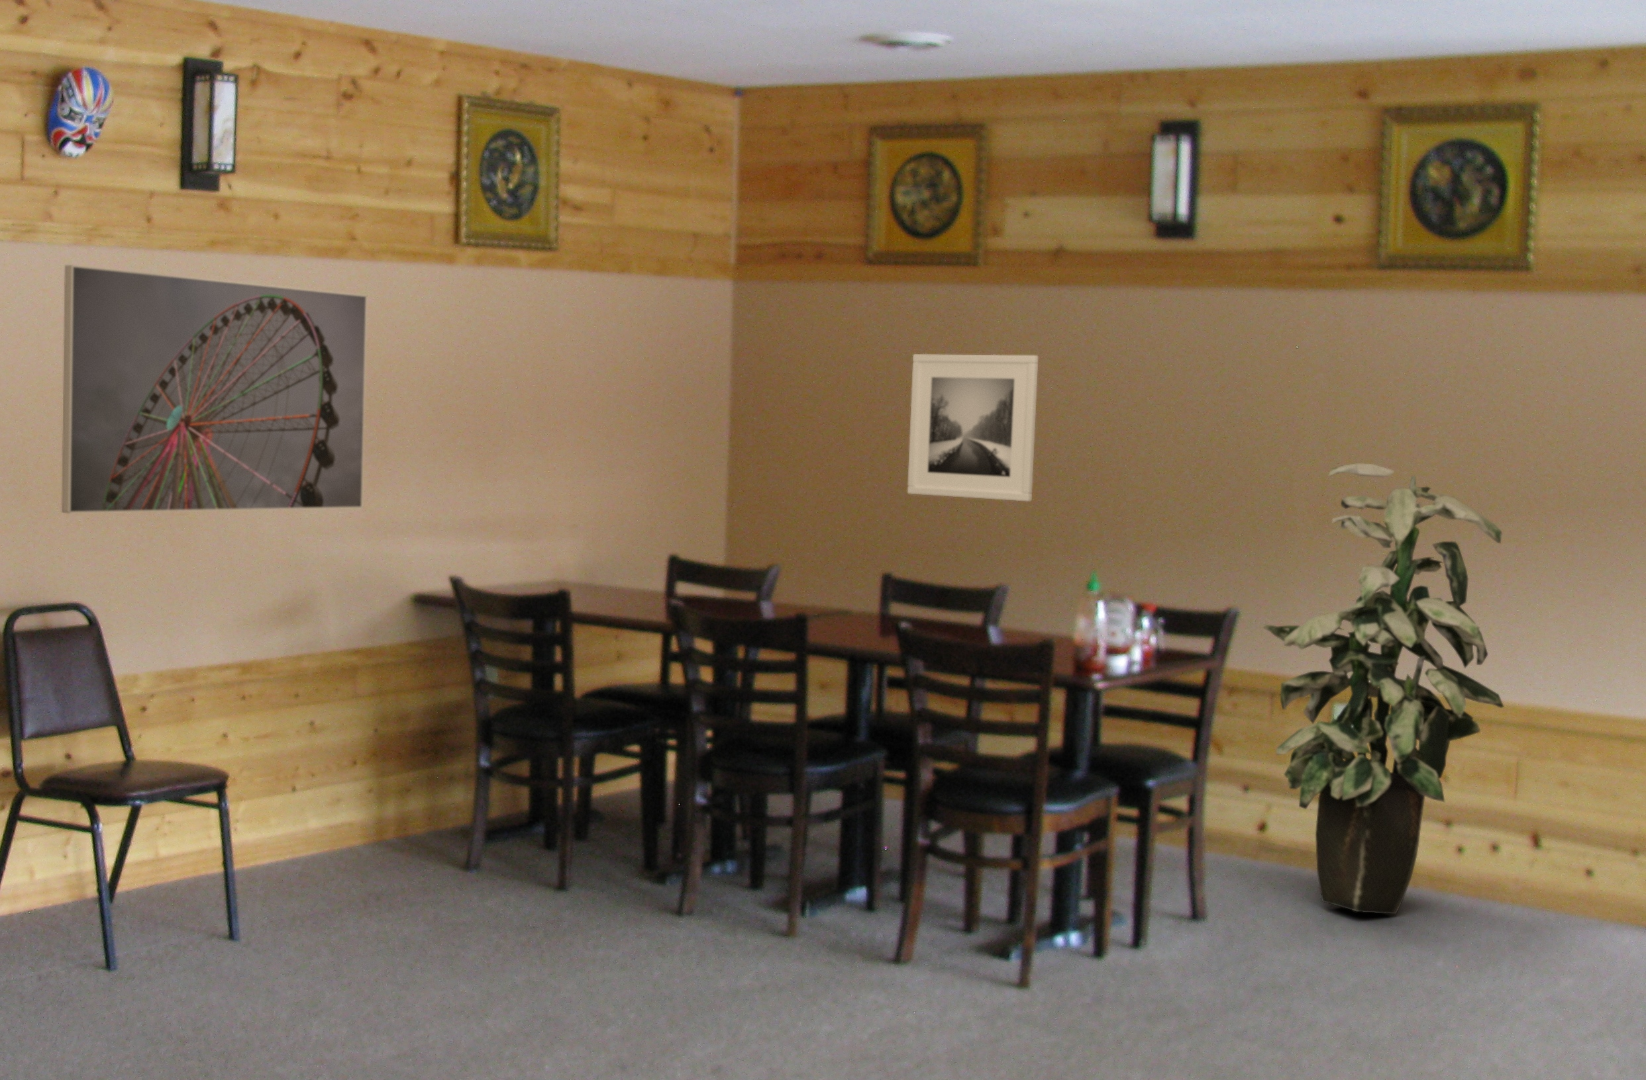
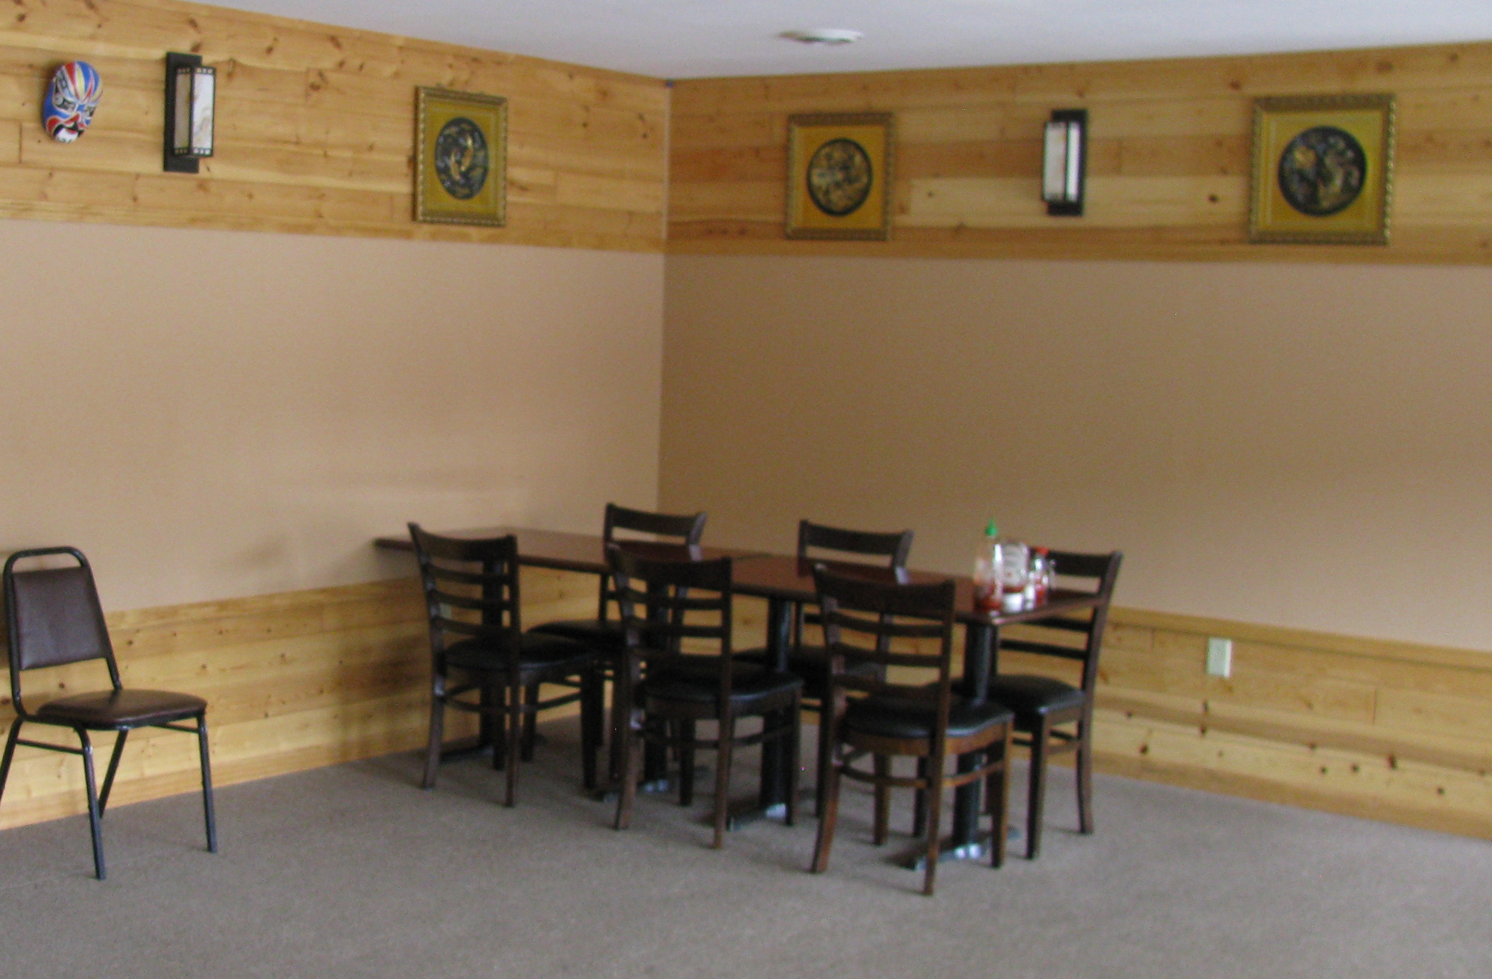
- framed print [61,264,368,515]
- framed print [907,353,1038,503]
- indoor plant [1263,463,1504,915]
